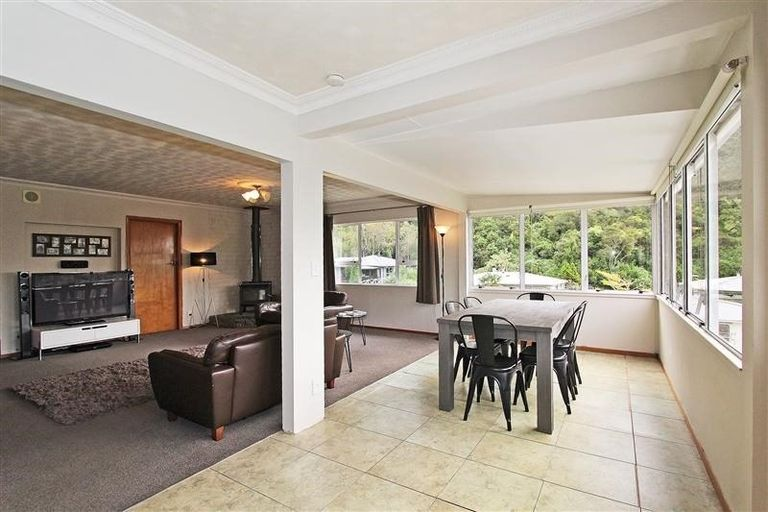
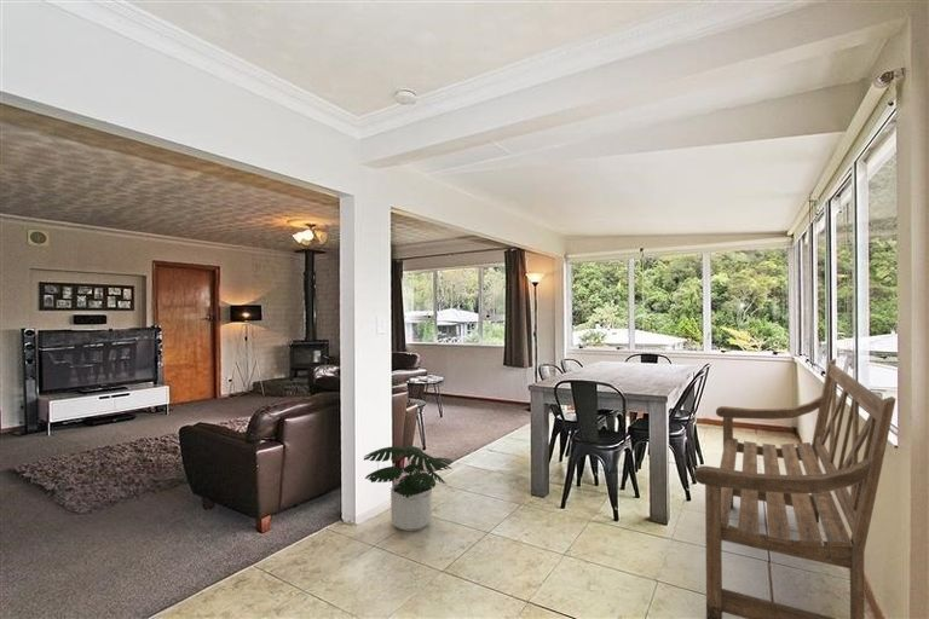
+ potted plant [363,445,454,532]
+ bench [693,358,898,619]
